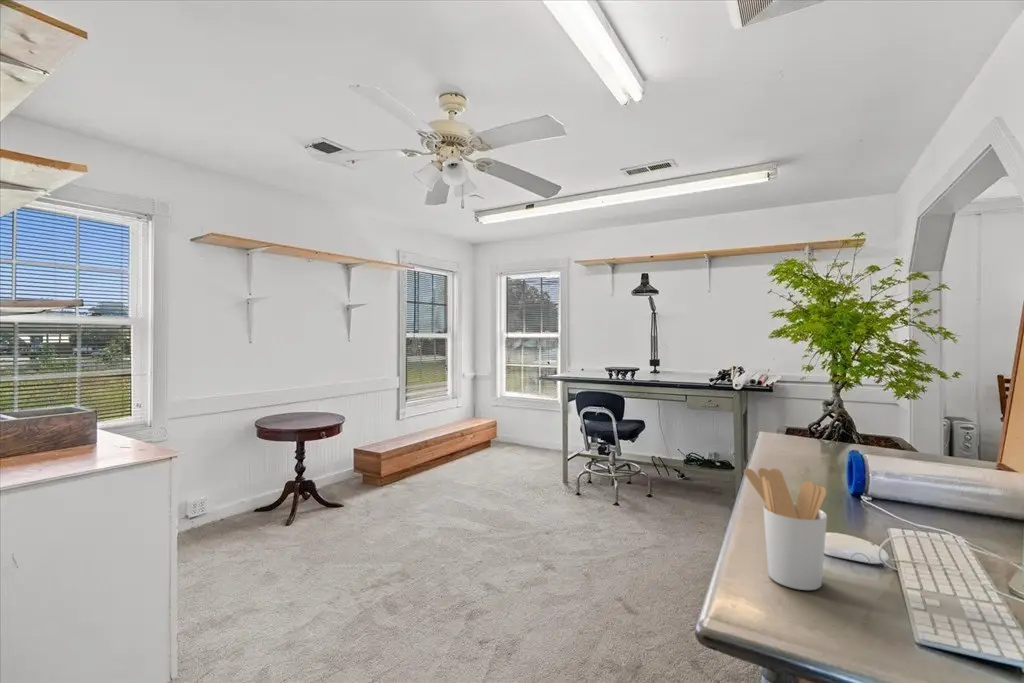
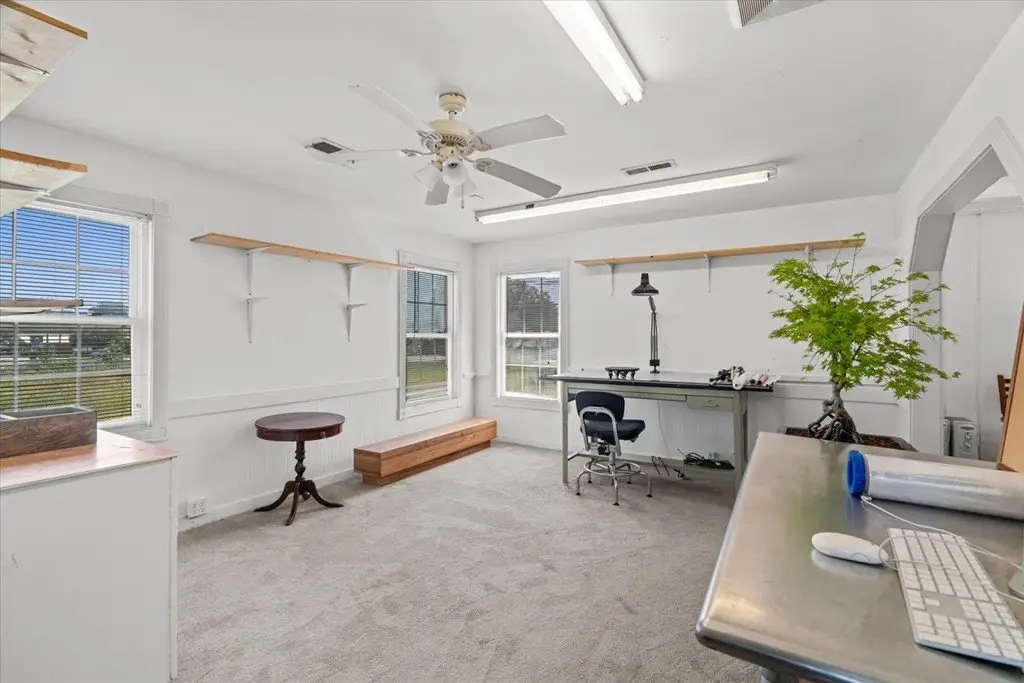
- utensil holder [743,467,828,591]
